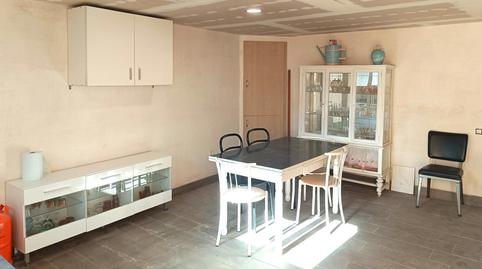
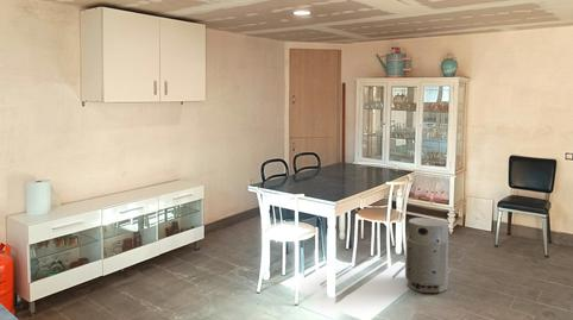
+ air purifier [404,217,449,294]
